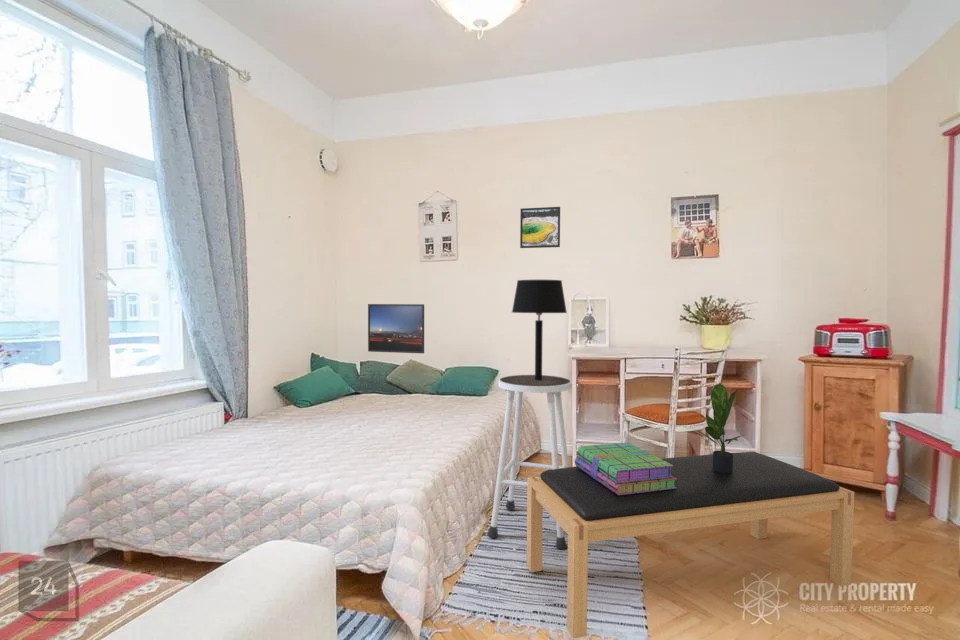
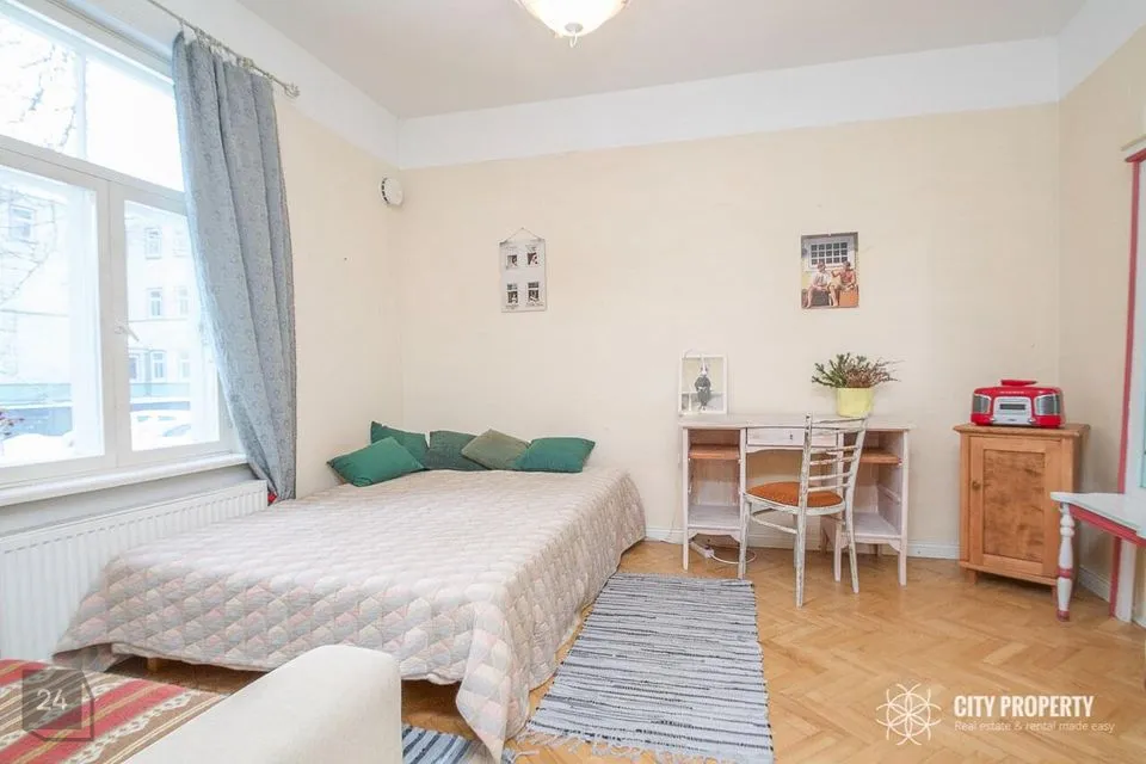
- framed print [367,303,425,354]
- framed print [519,206,561,249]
- stack of books [574,442,677,495]
- table lamp [511,279,568,380]
- bench [526,451,855,639]
- stool [486,374,573,550]
- potted plant [695,382,744,473]
